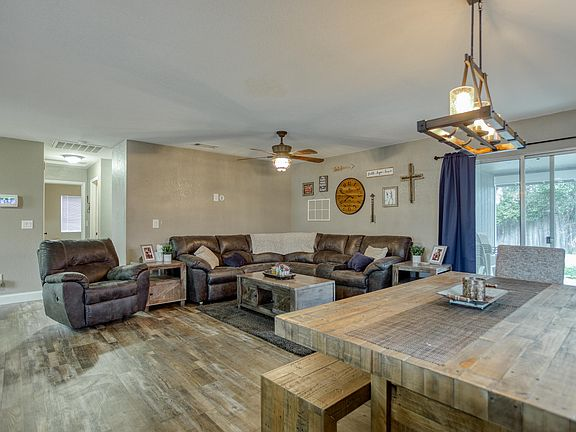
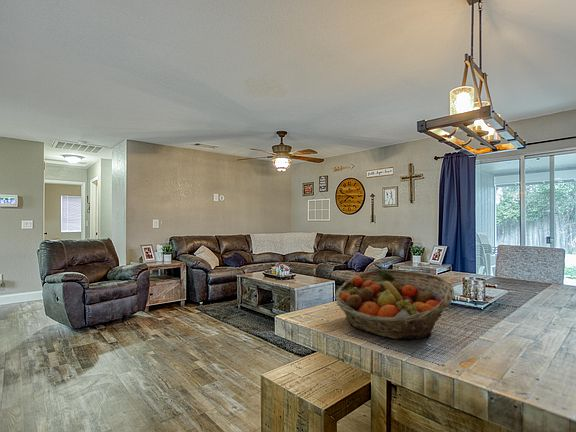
+ fruit basket [333,268,455,340]
